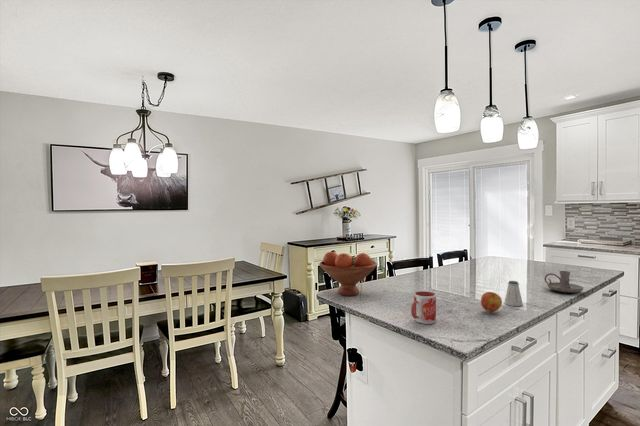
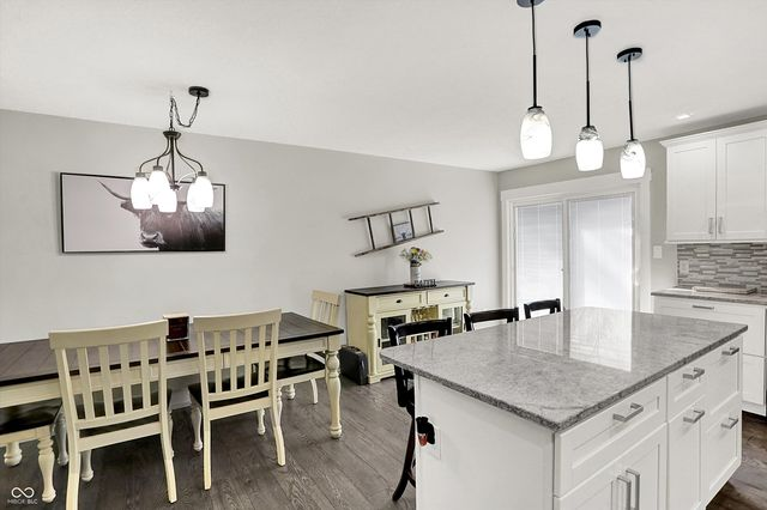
- fruit bowl [318,251,378,297]
- saltshaker [503,280,524,307]
- apple [480,291,503,313]
- candle holder [544,270,584,293]
- mug [410,290,437,325]
